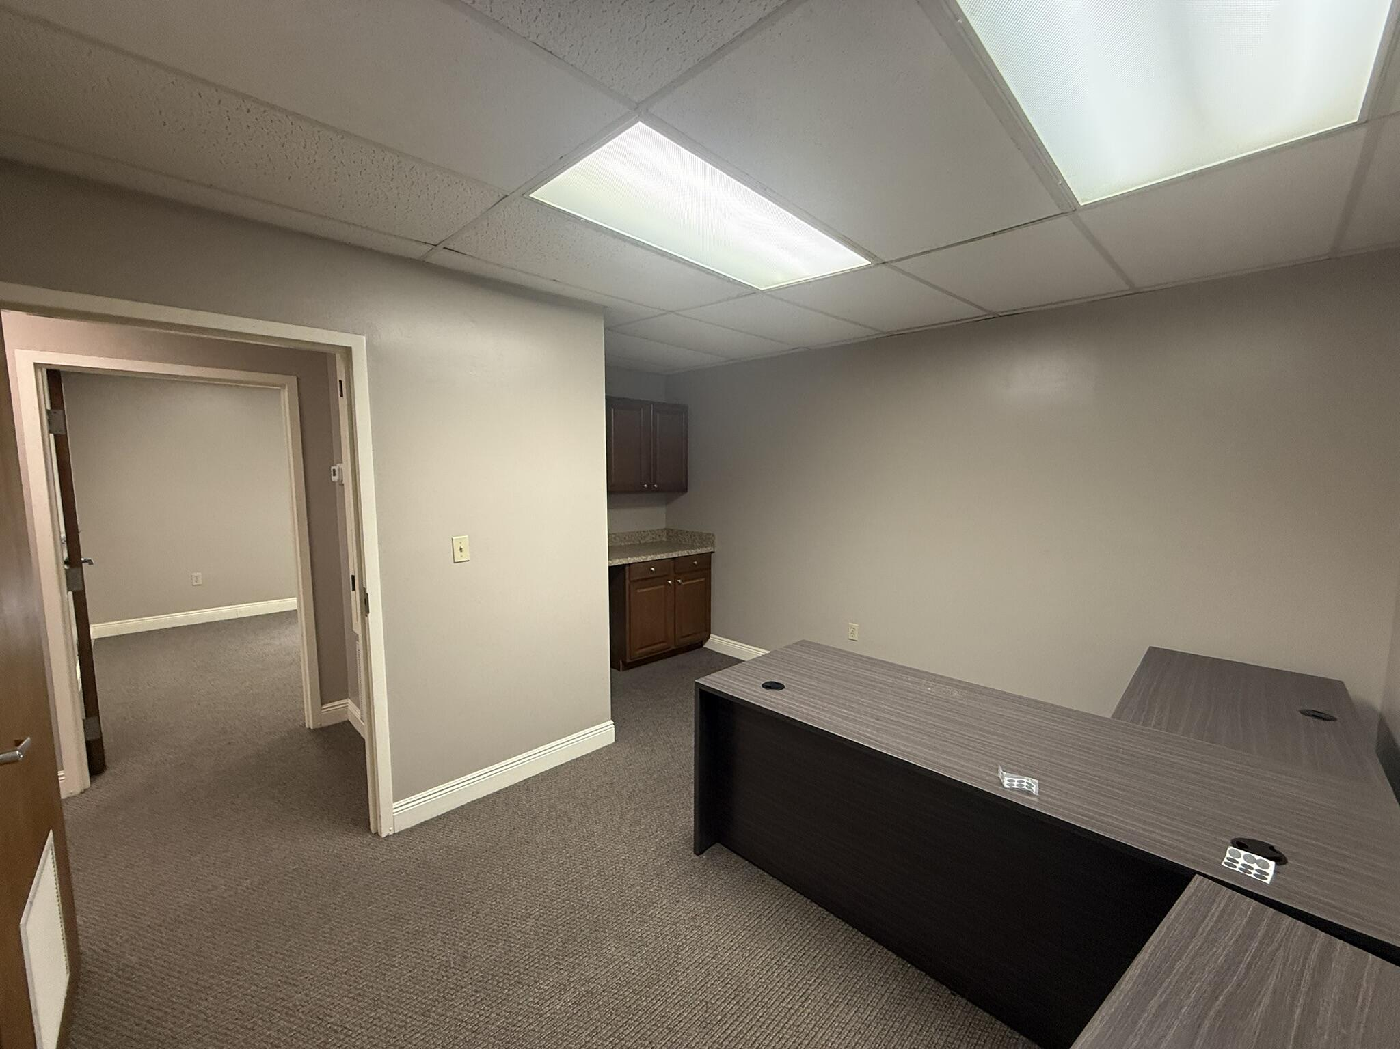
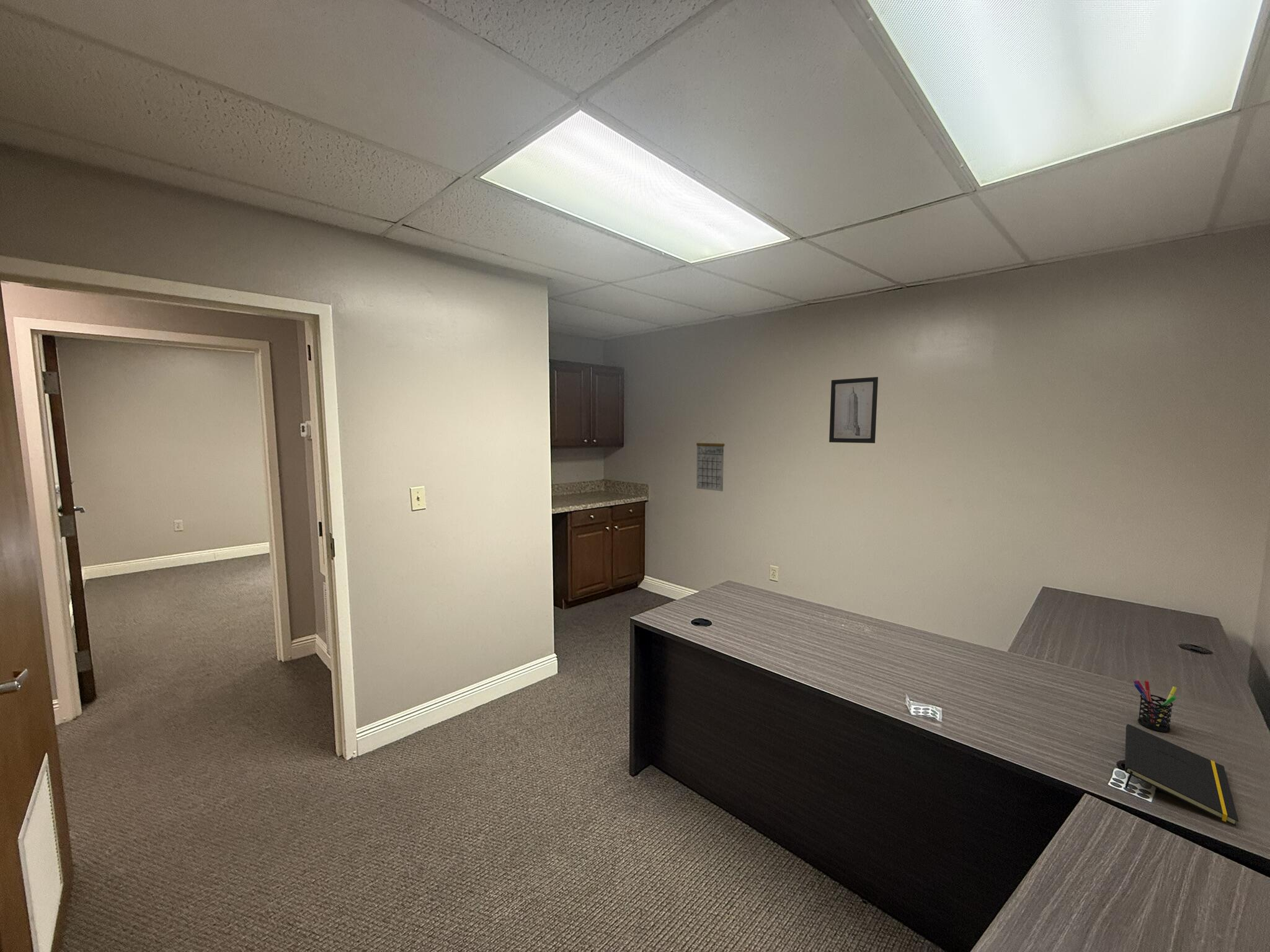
+ wall art [828,376,879,444]
+ pen holder [1133,679,1178,733]
+ calendar [696,431,726,492]
+ notepad [1124,723,1239,827]
